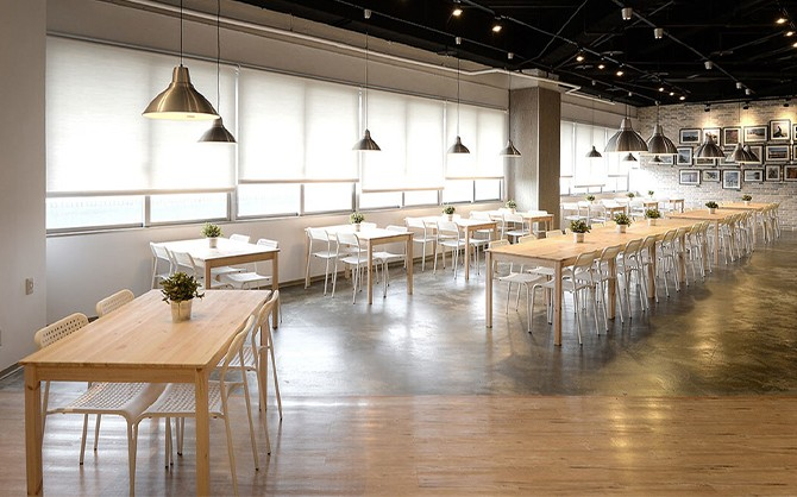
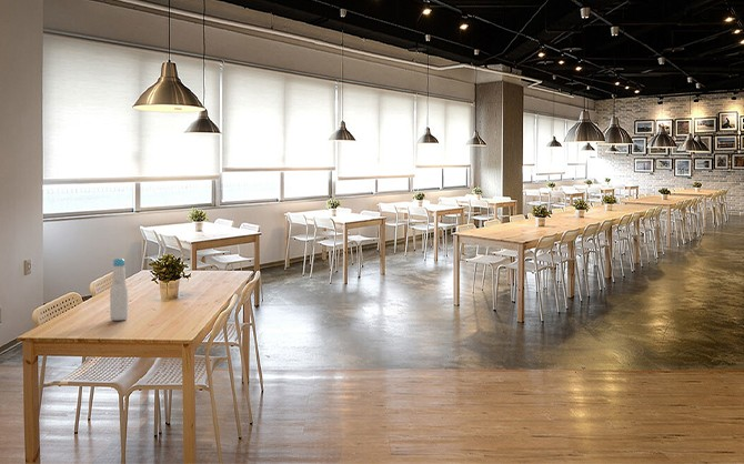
+ bottle [109,256,130,322]
